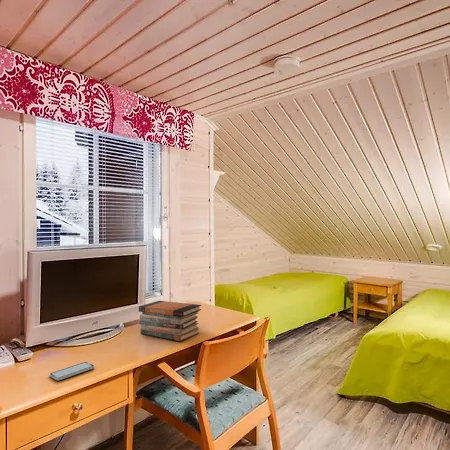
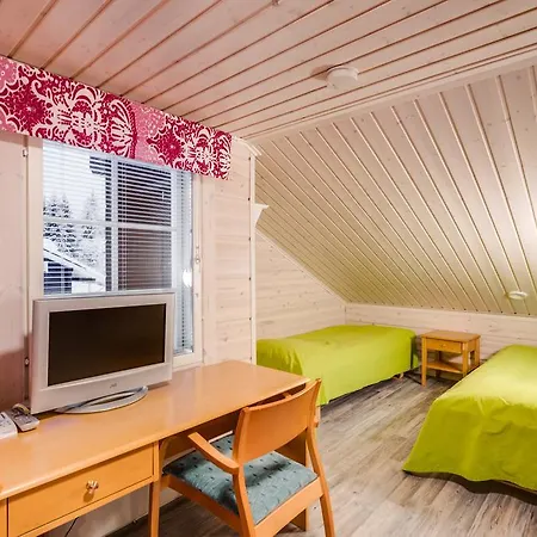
- smartphone [49,361,95,381]
- book stack [138,300,202,342]
